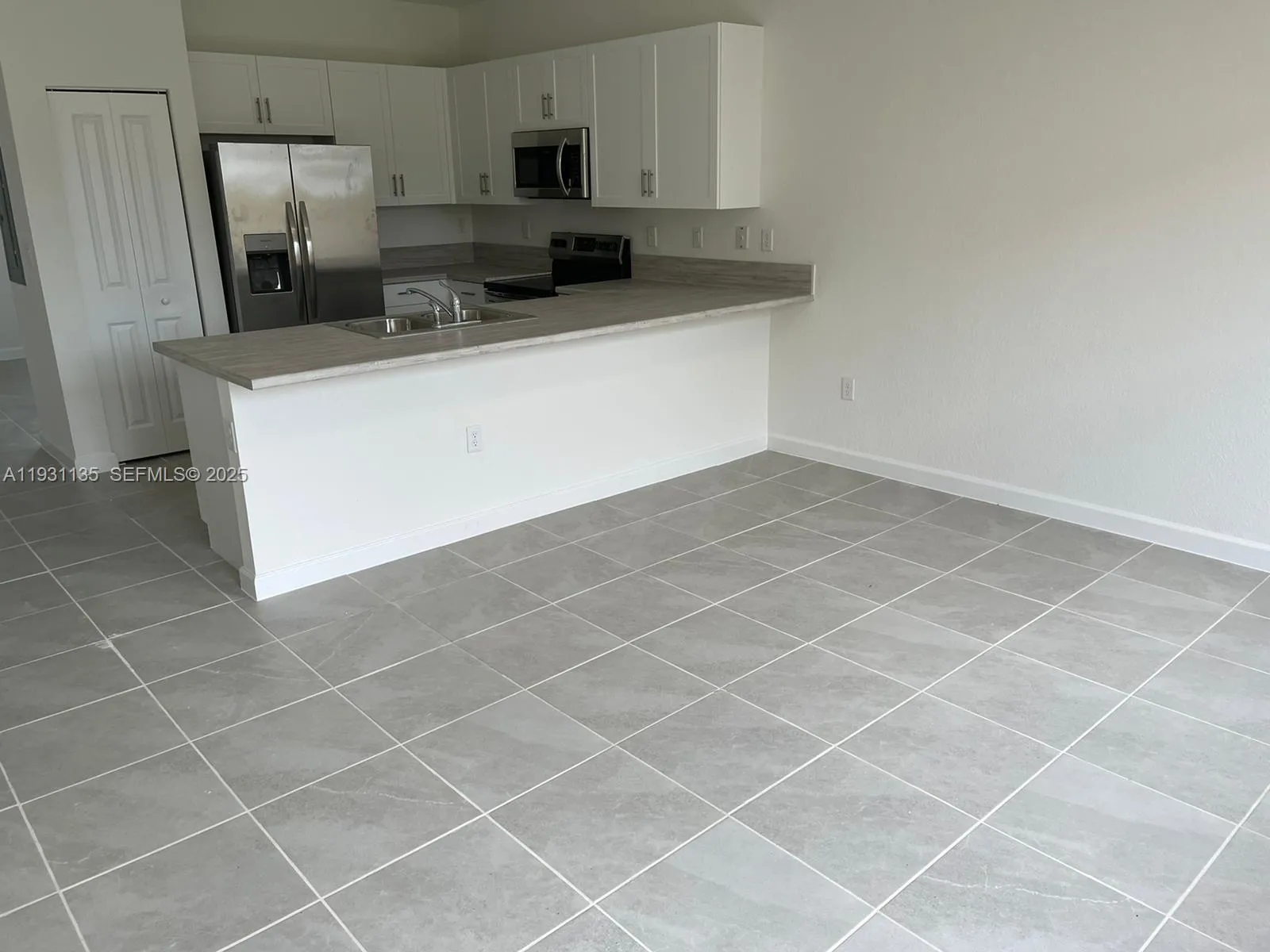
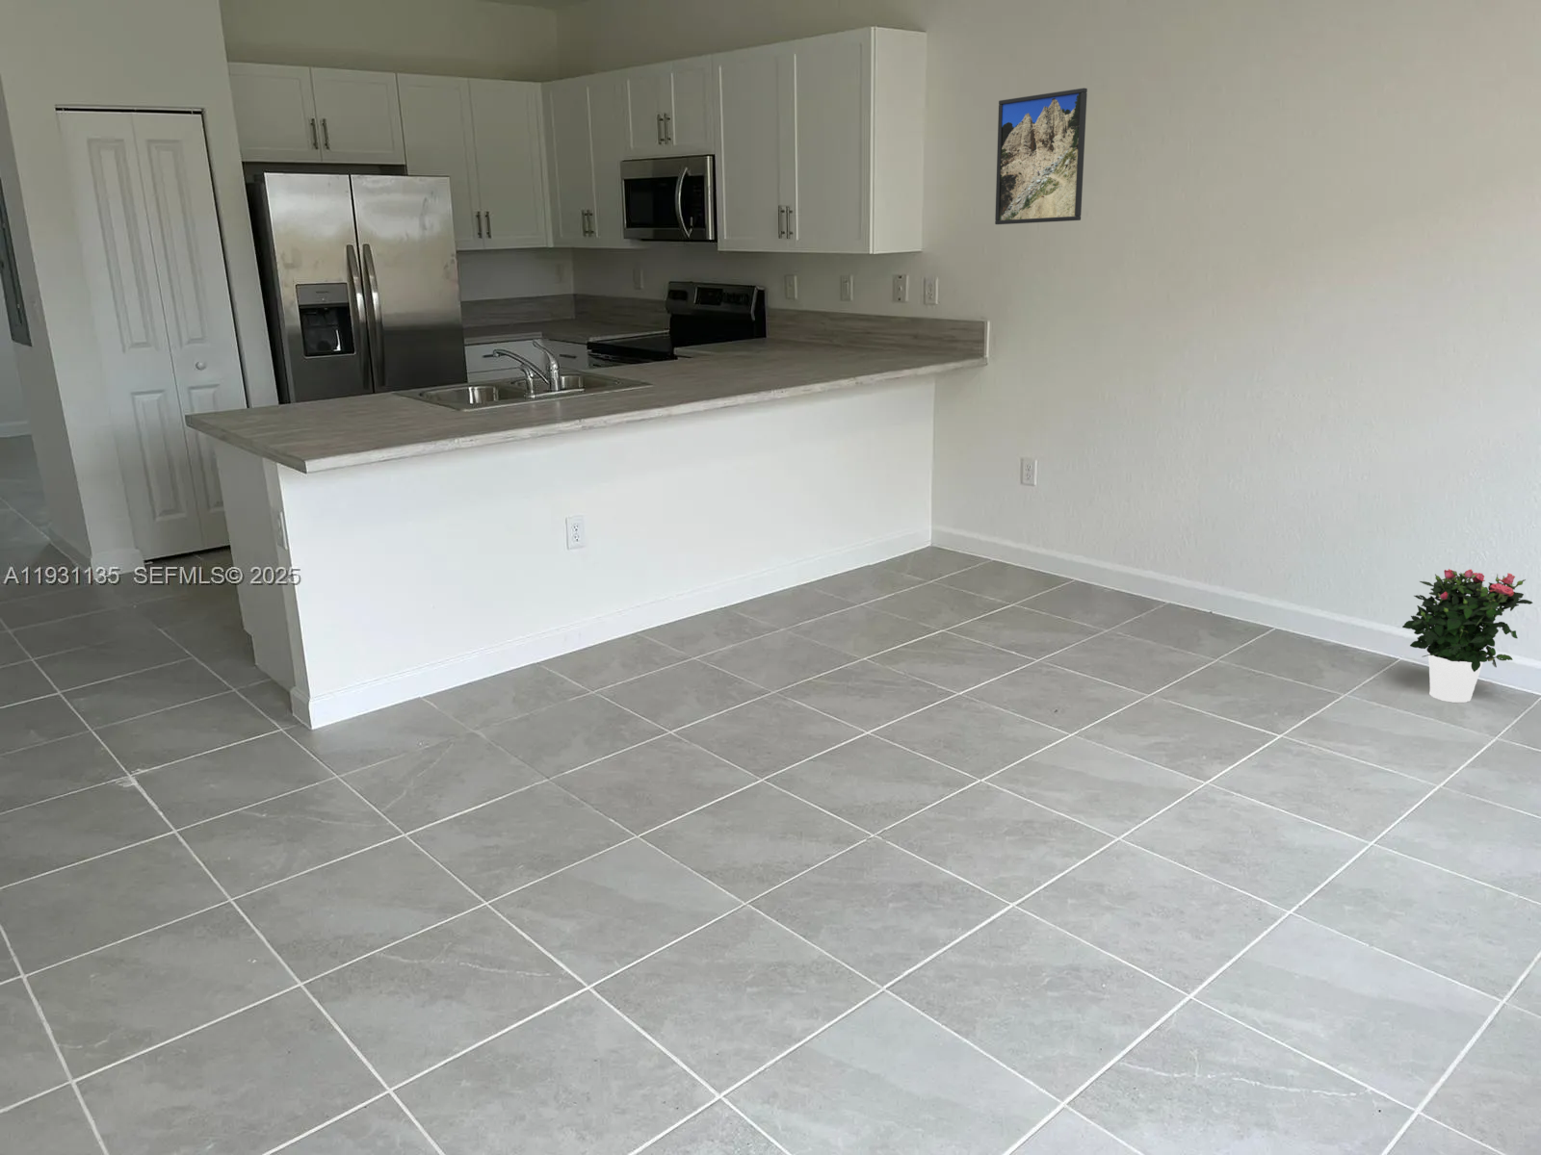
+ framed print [994,86,1088,226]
+ potted flower [1401,568,1534,704]
